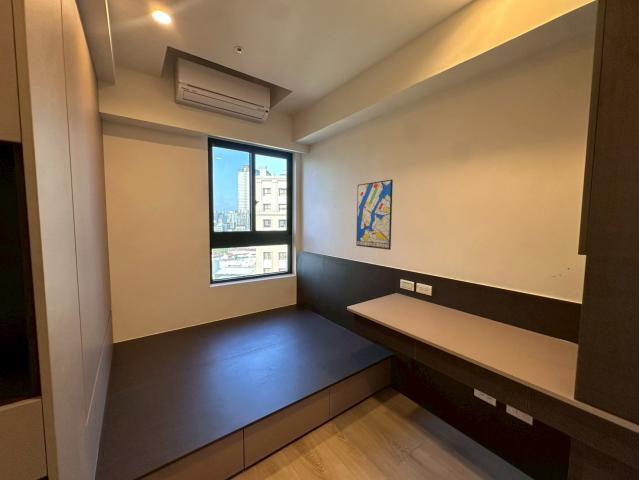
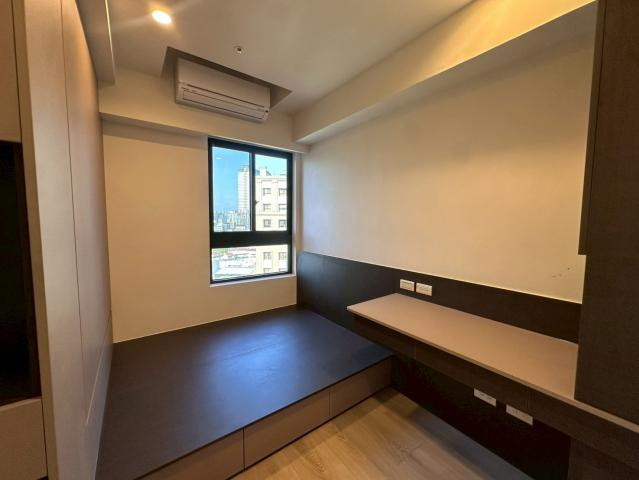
- wall art [355,179,394,251]
